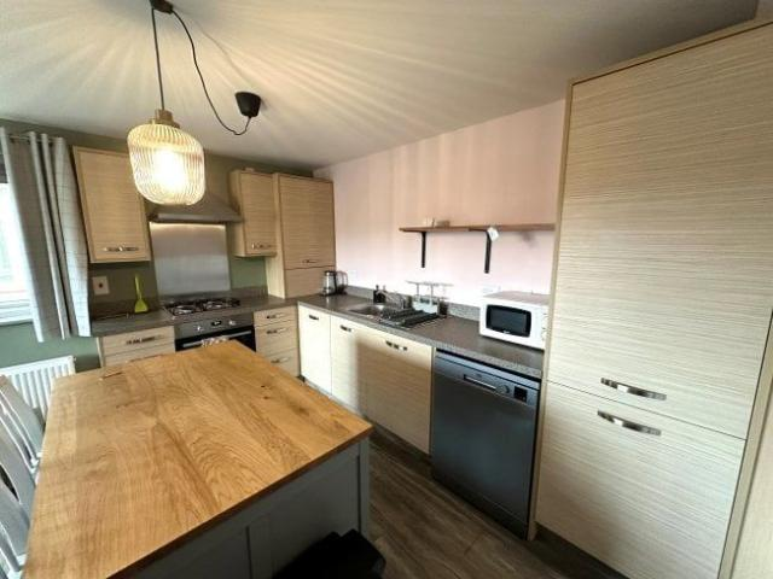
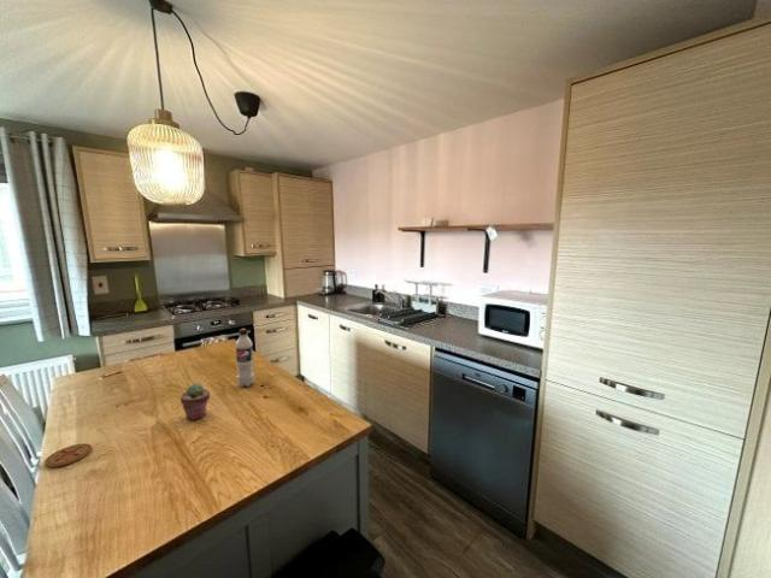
+ potted succulent [179,382,211,421]
+ coaster [43,442,93,468]
+ beverage bottle [234,328,255,388]
